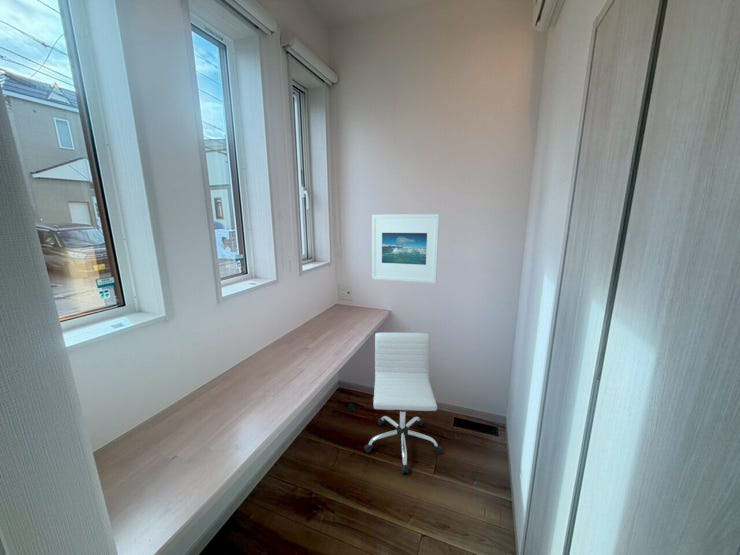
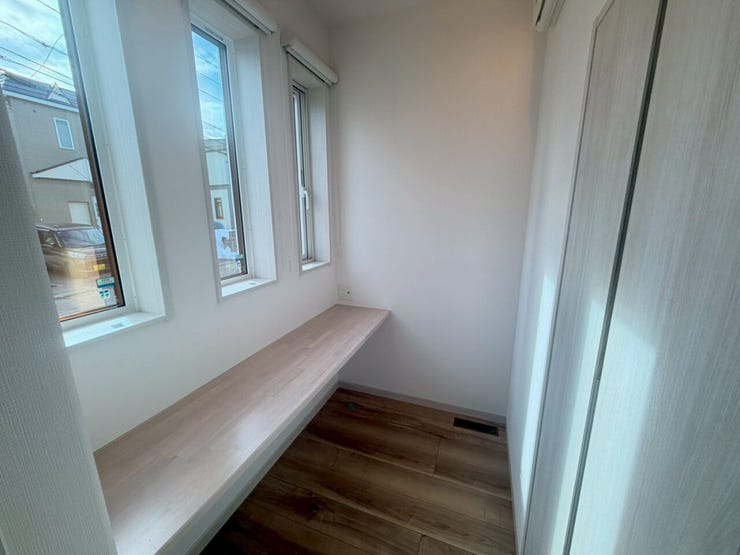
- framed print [371,213,440,284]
- chair [363,332,443,474]
